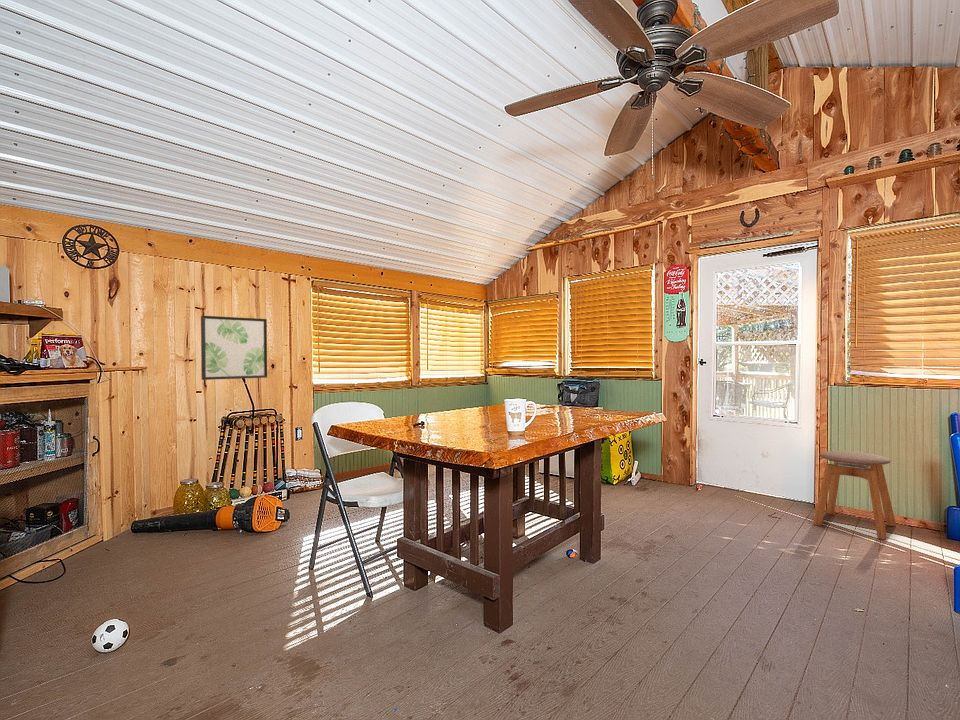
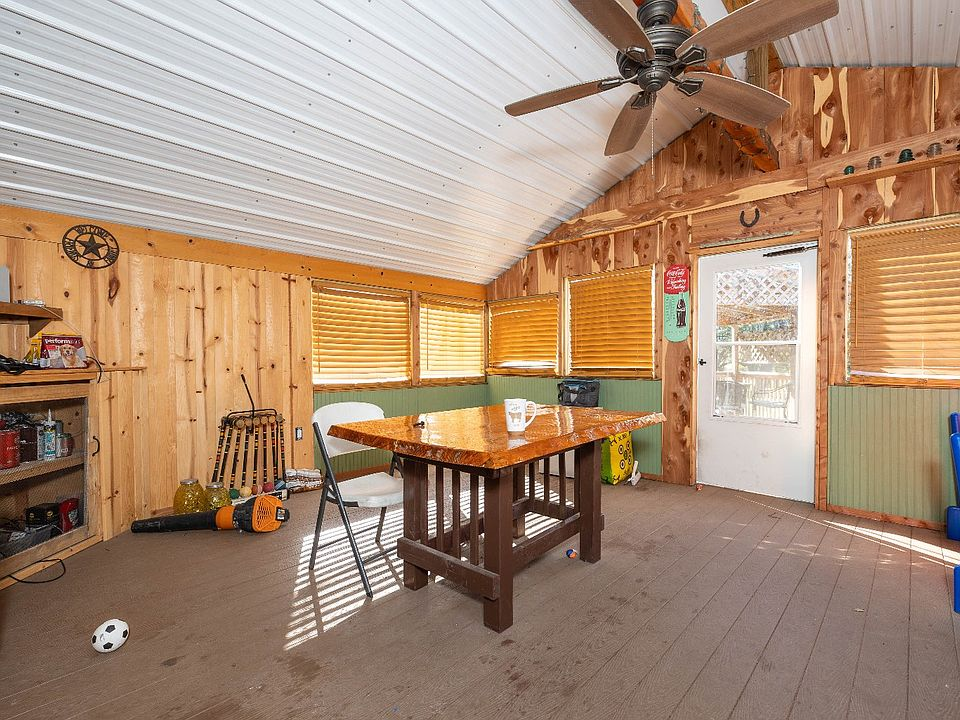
- wall art [200,315,268,381]
- stool [812,450,897,540]
